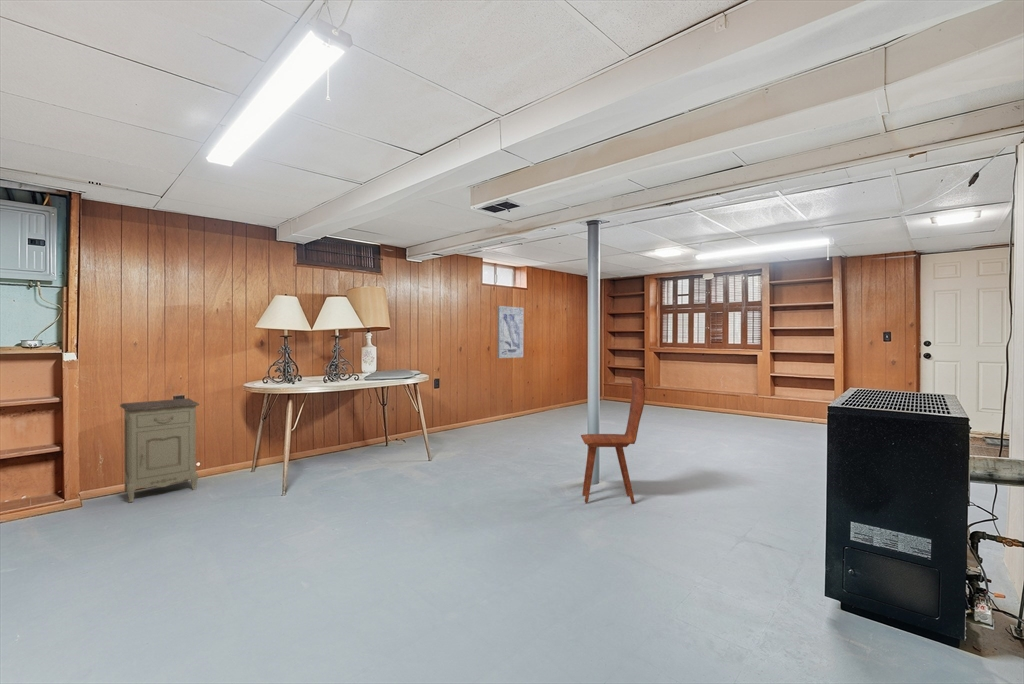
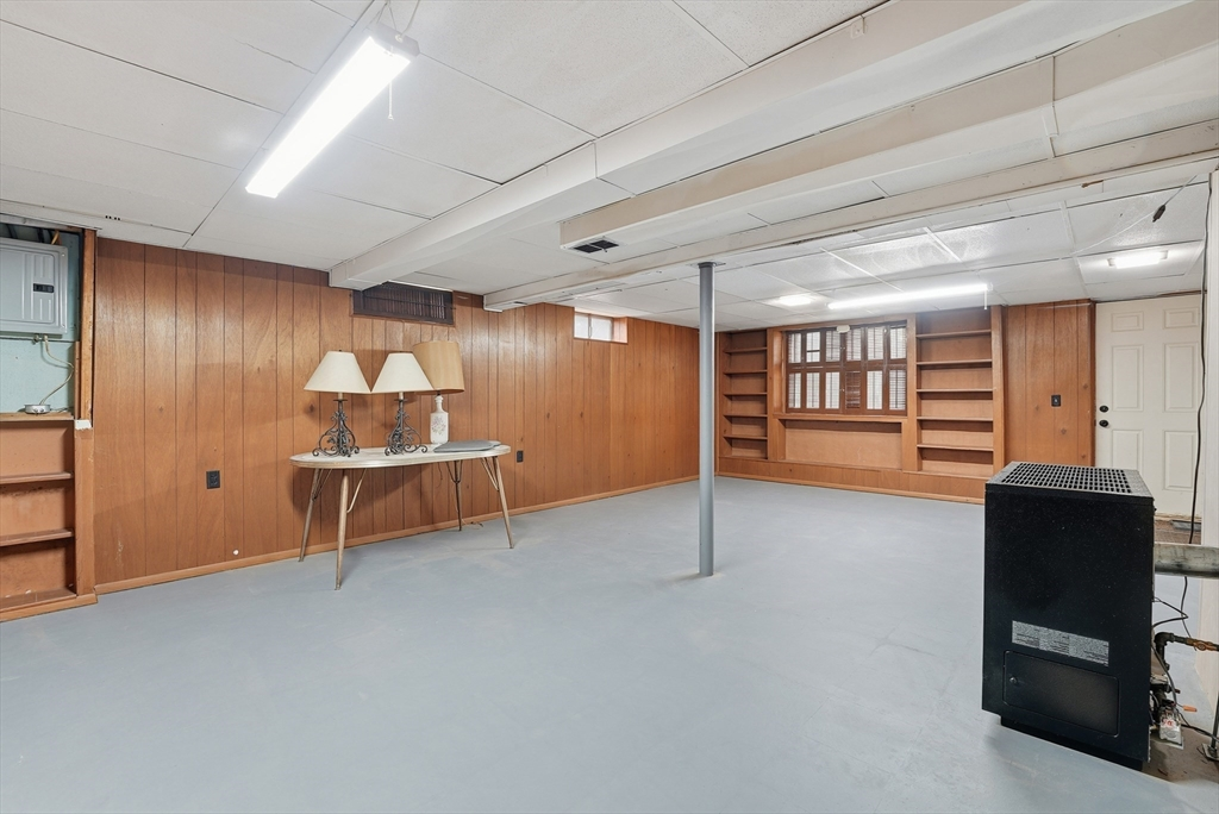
- wall art [497,305,524,359]
- nightstand [119,397,200,503]
- dining chair [580,376,646,504]
